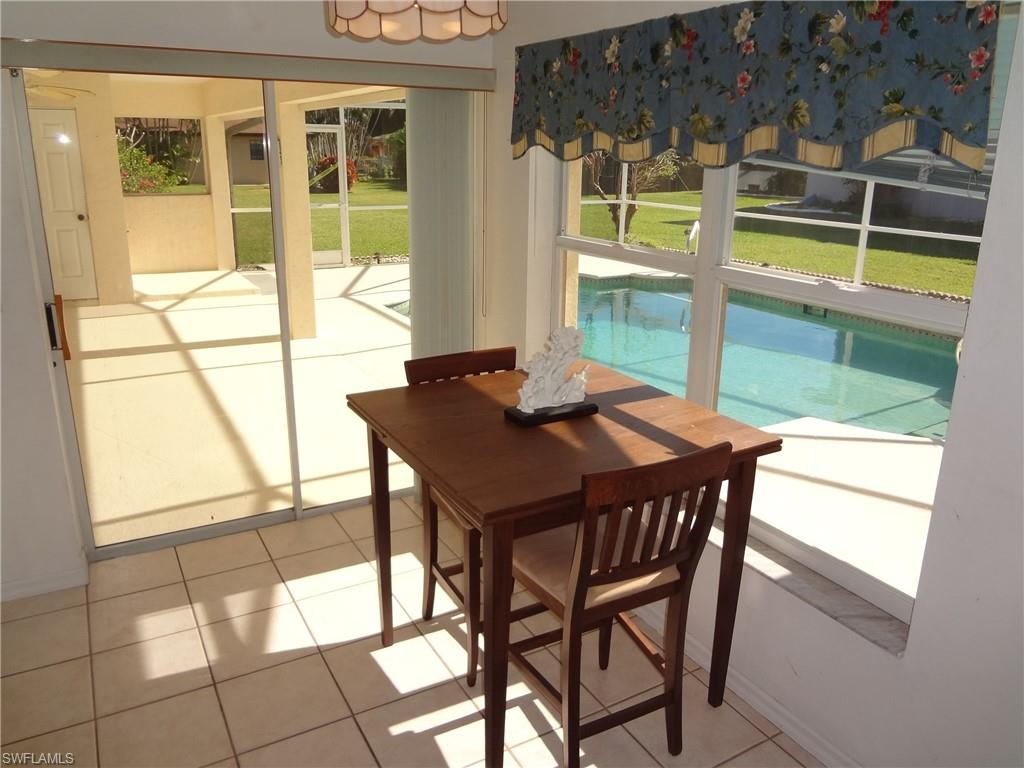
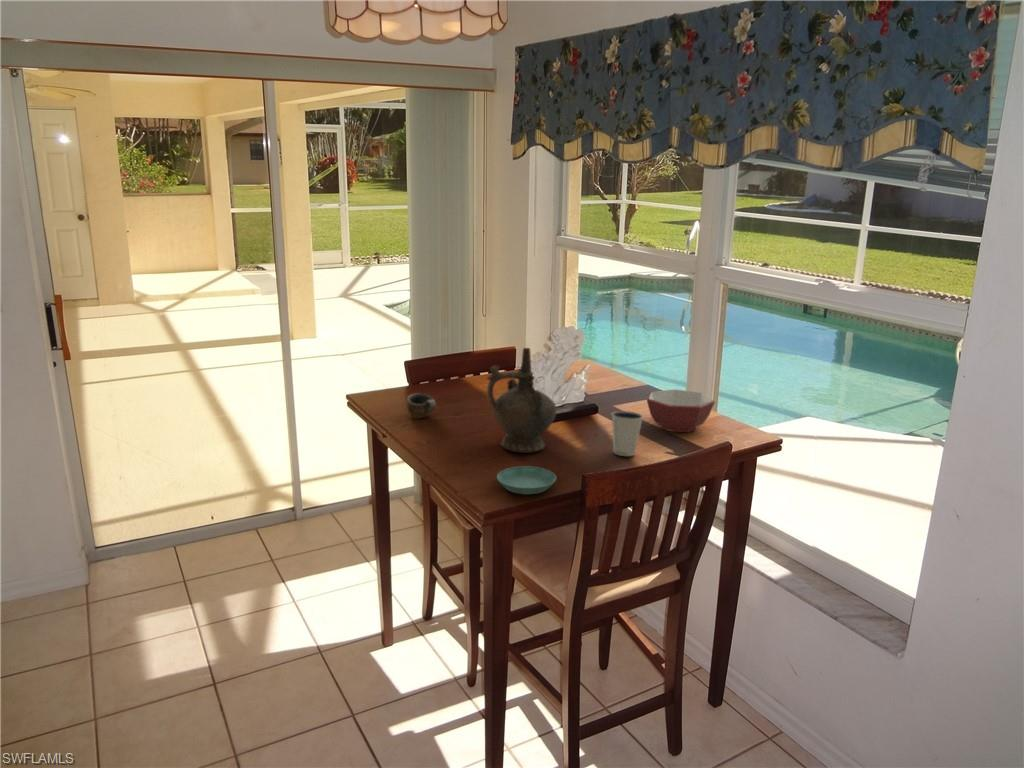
+ bowl [646,388,716,433]
+ ceremonial vessel [486,347,557,454]
+ dixie cup [611,410,644,457]
+ cup [406,392,437,419]
+ saucer [496,465,557,495]
